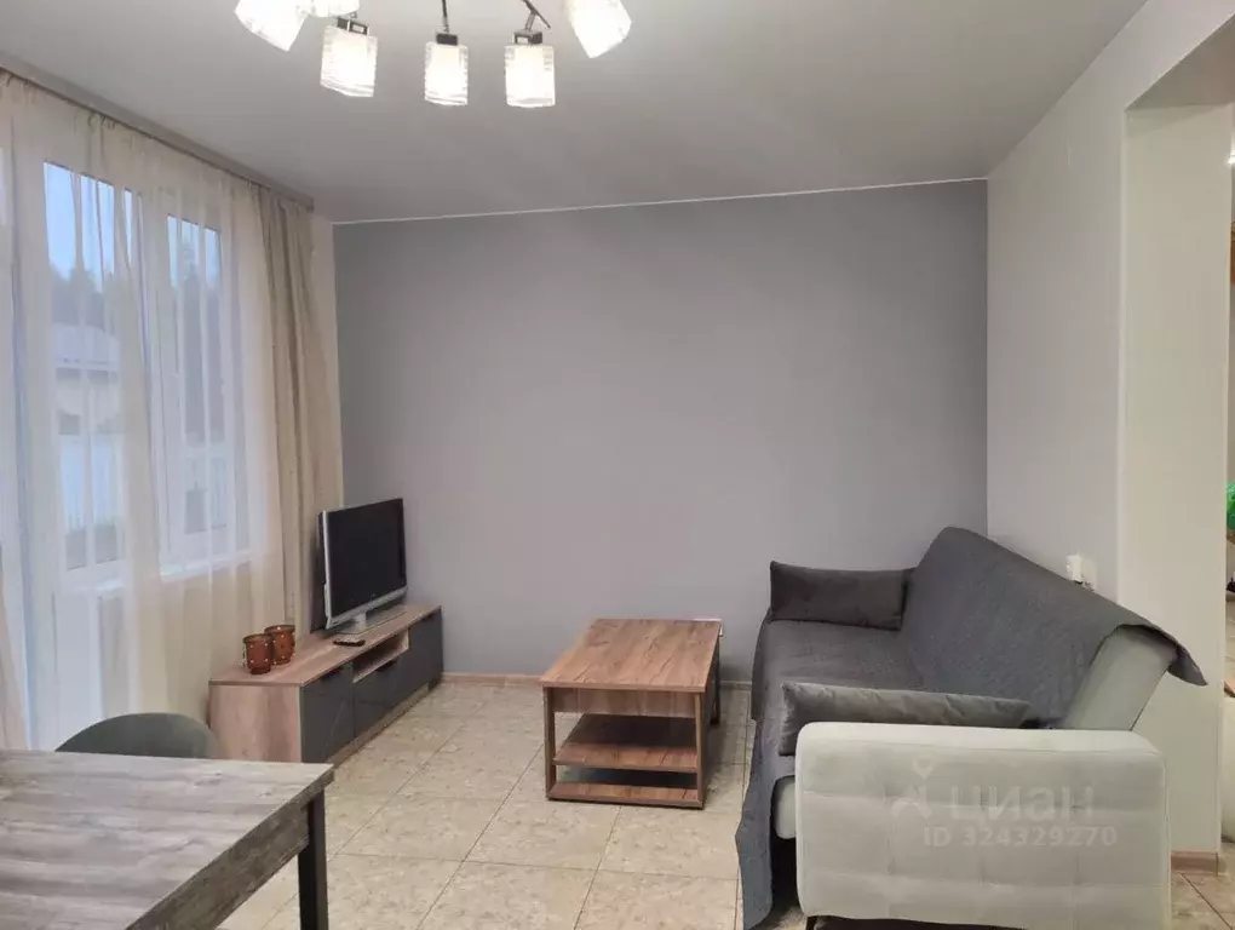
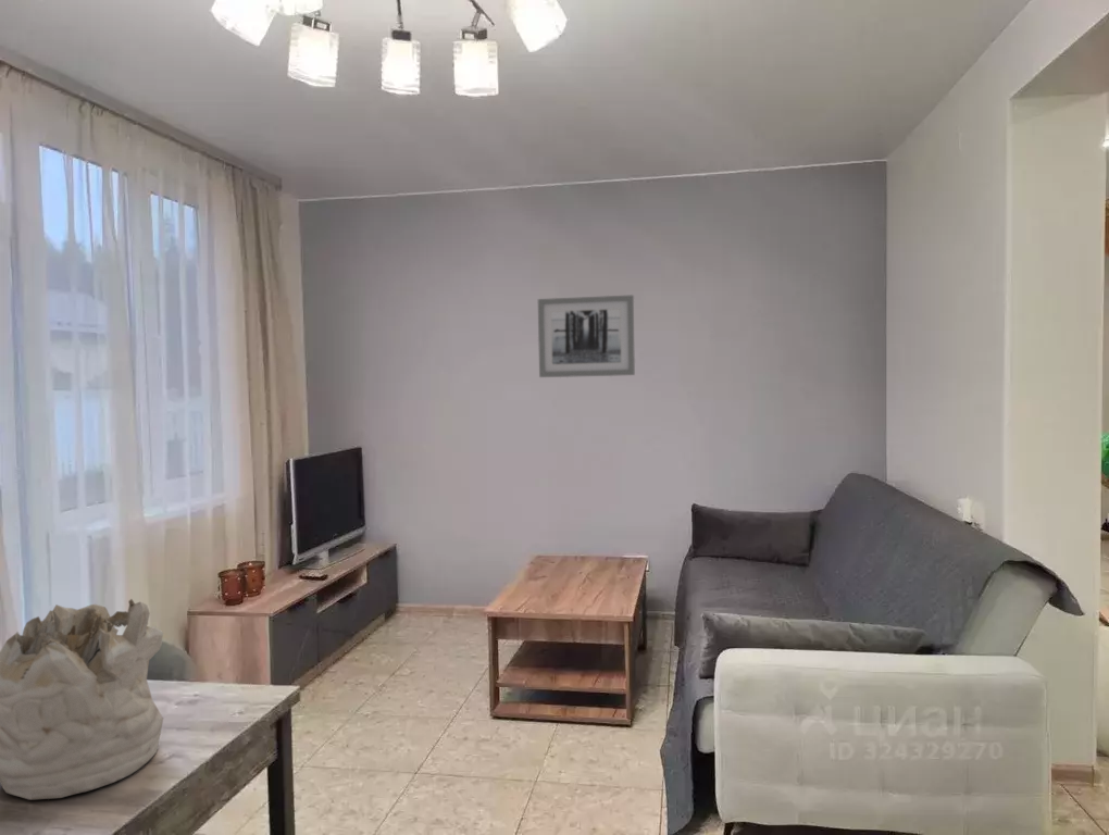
+ wall art [537,294,636,378]
+ mineral sample [0,598,164,801]
